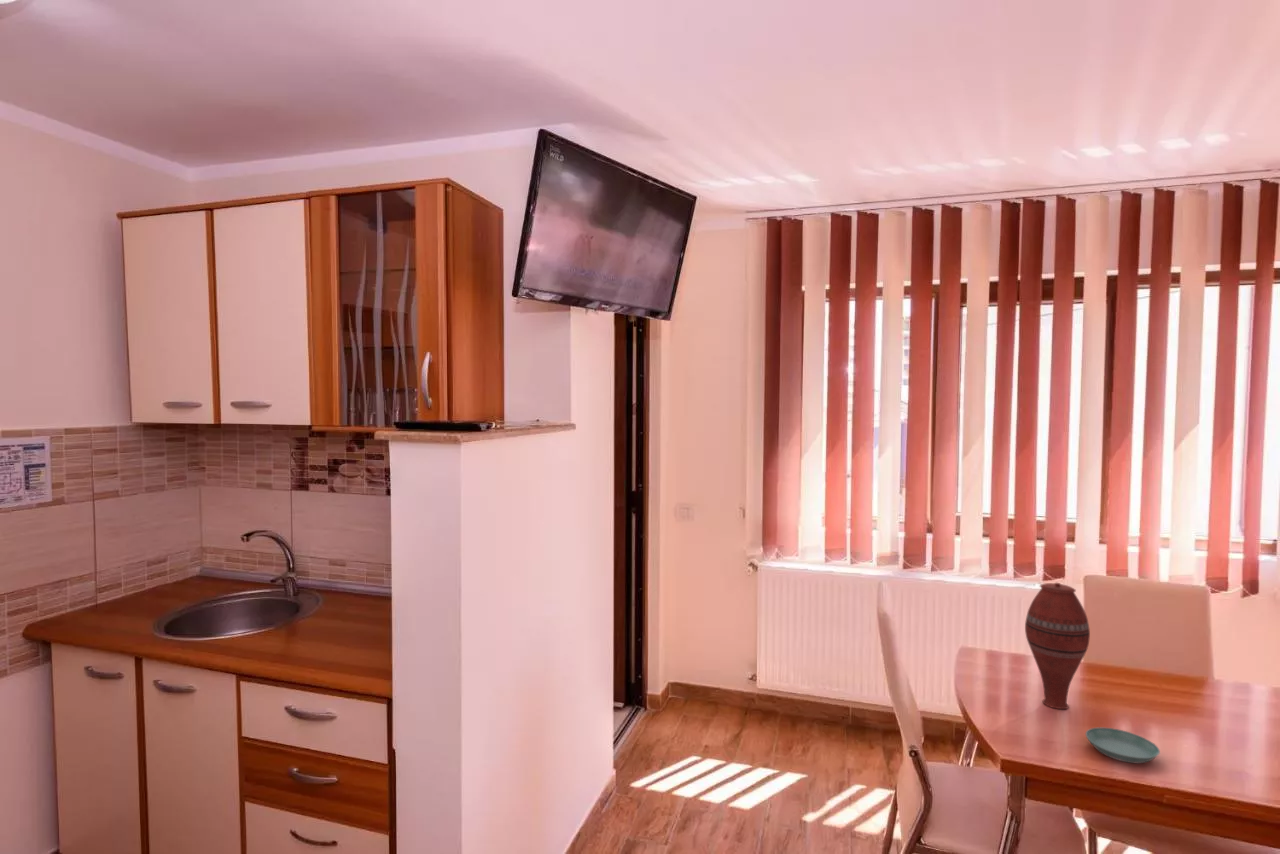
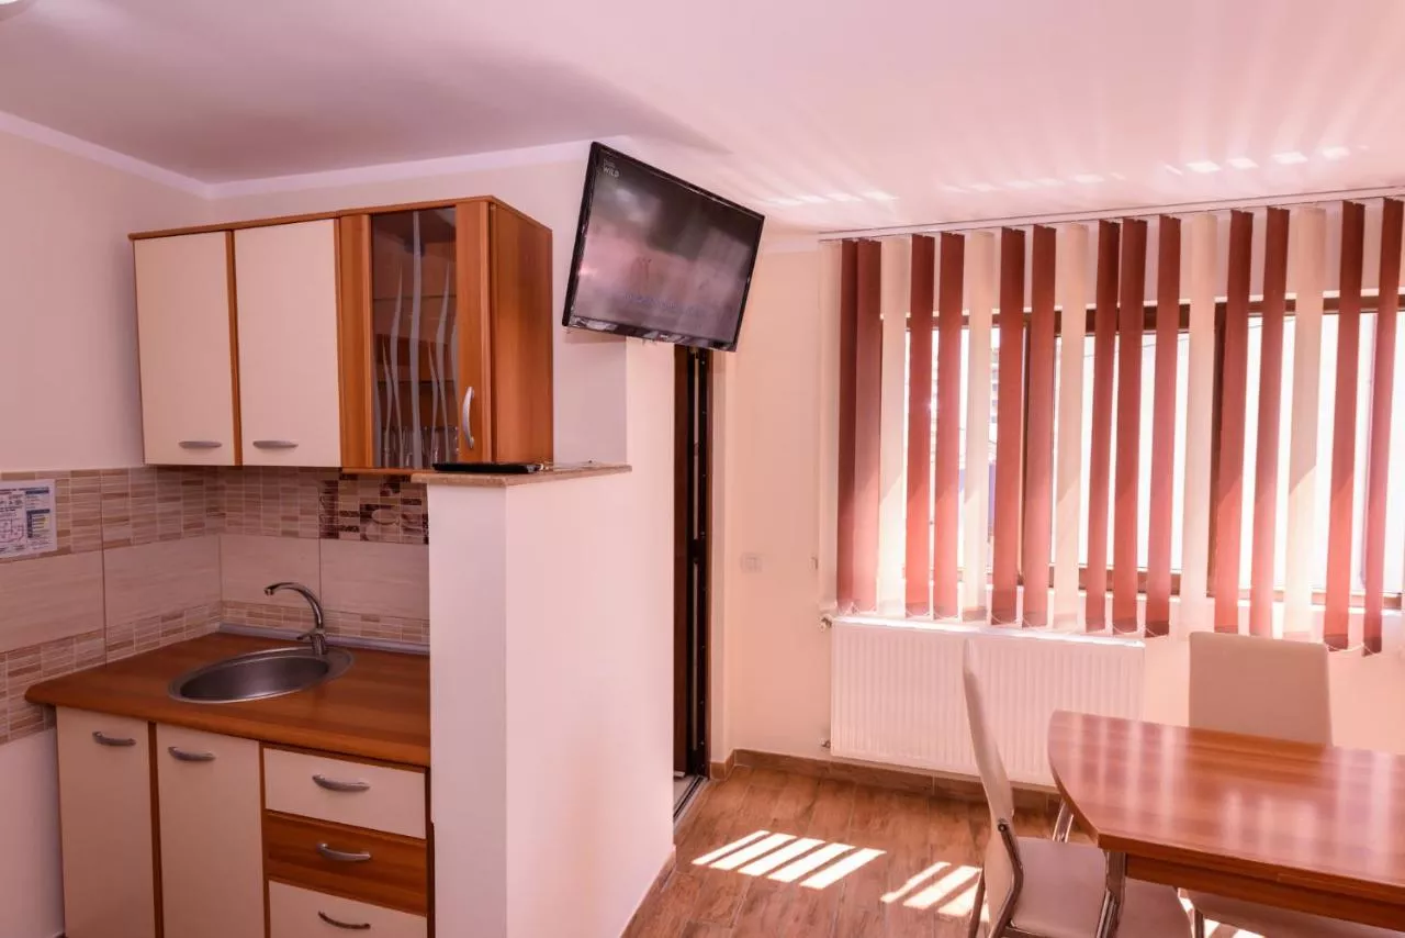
- vase [1024,582,1091,710]
- saucer [1085,726,1161,764]
